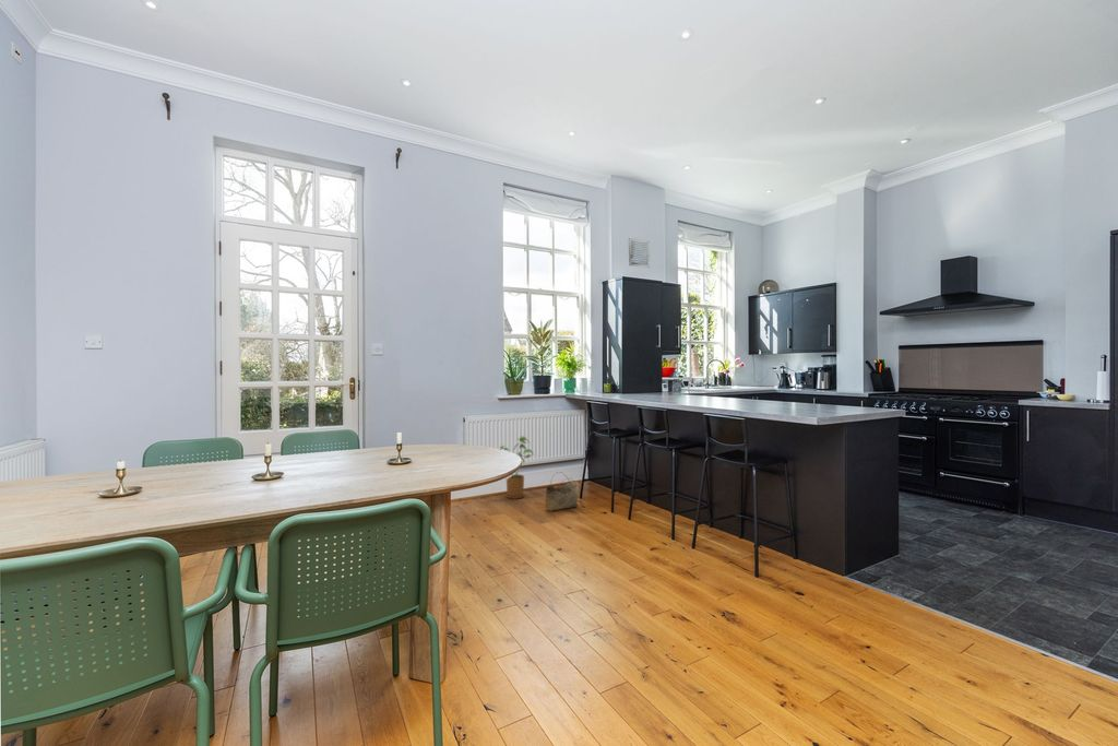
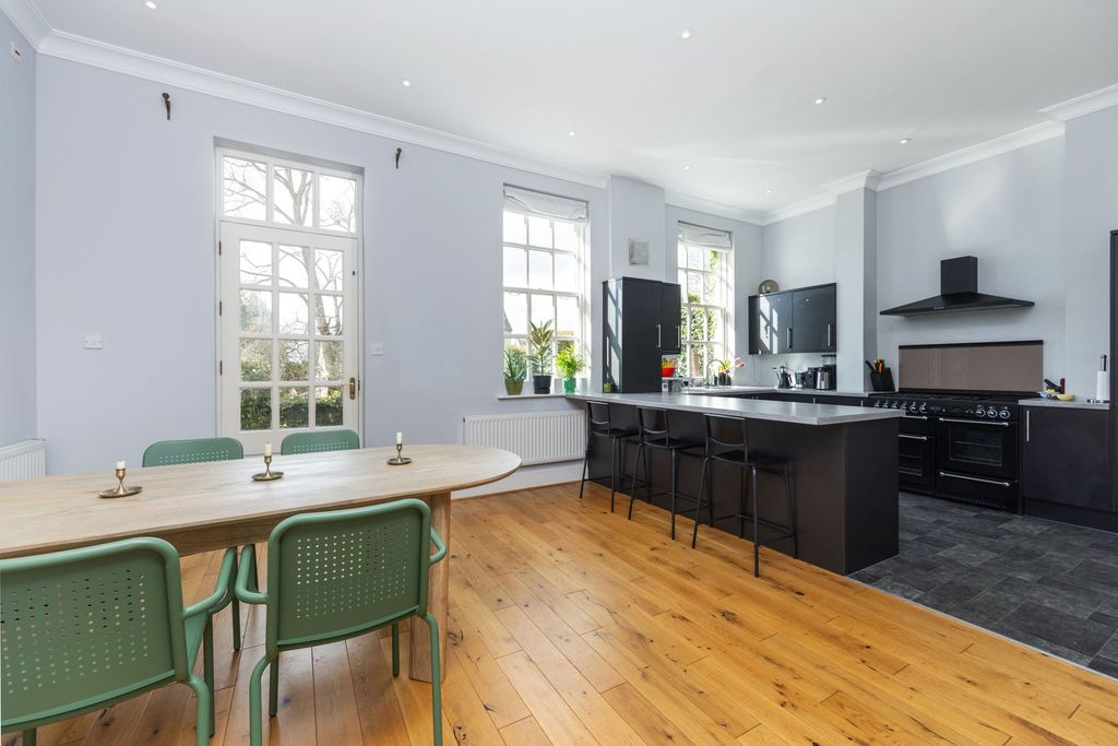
- basket [544,471,580,512]
- house plant [499,436,535,500]
